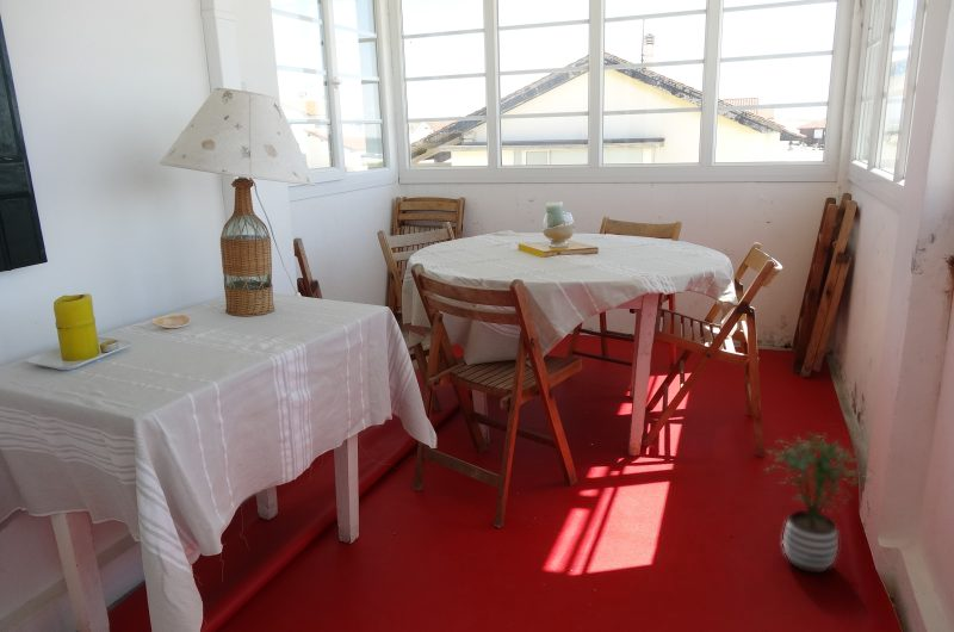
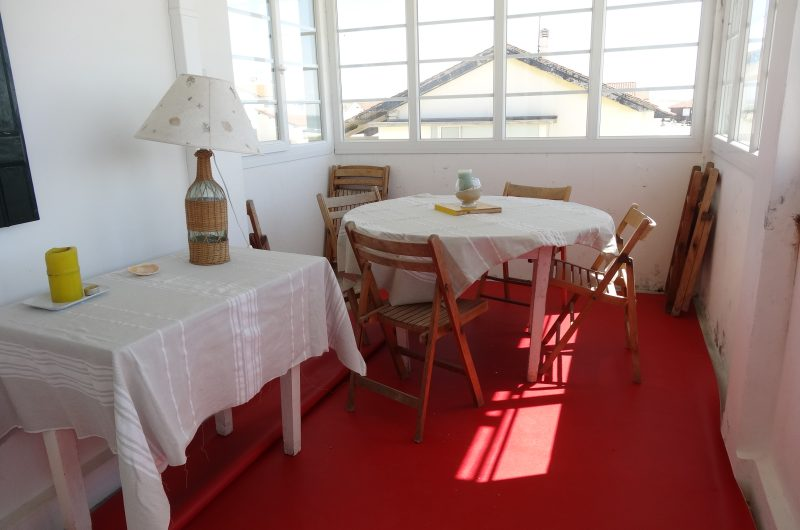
- potted plant [763,432,876,574]
